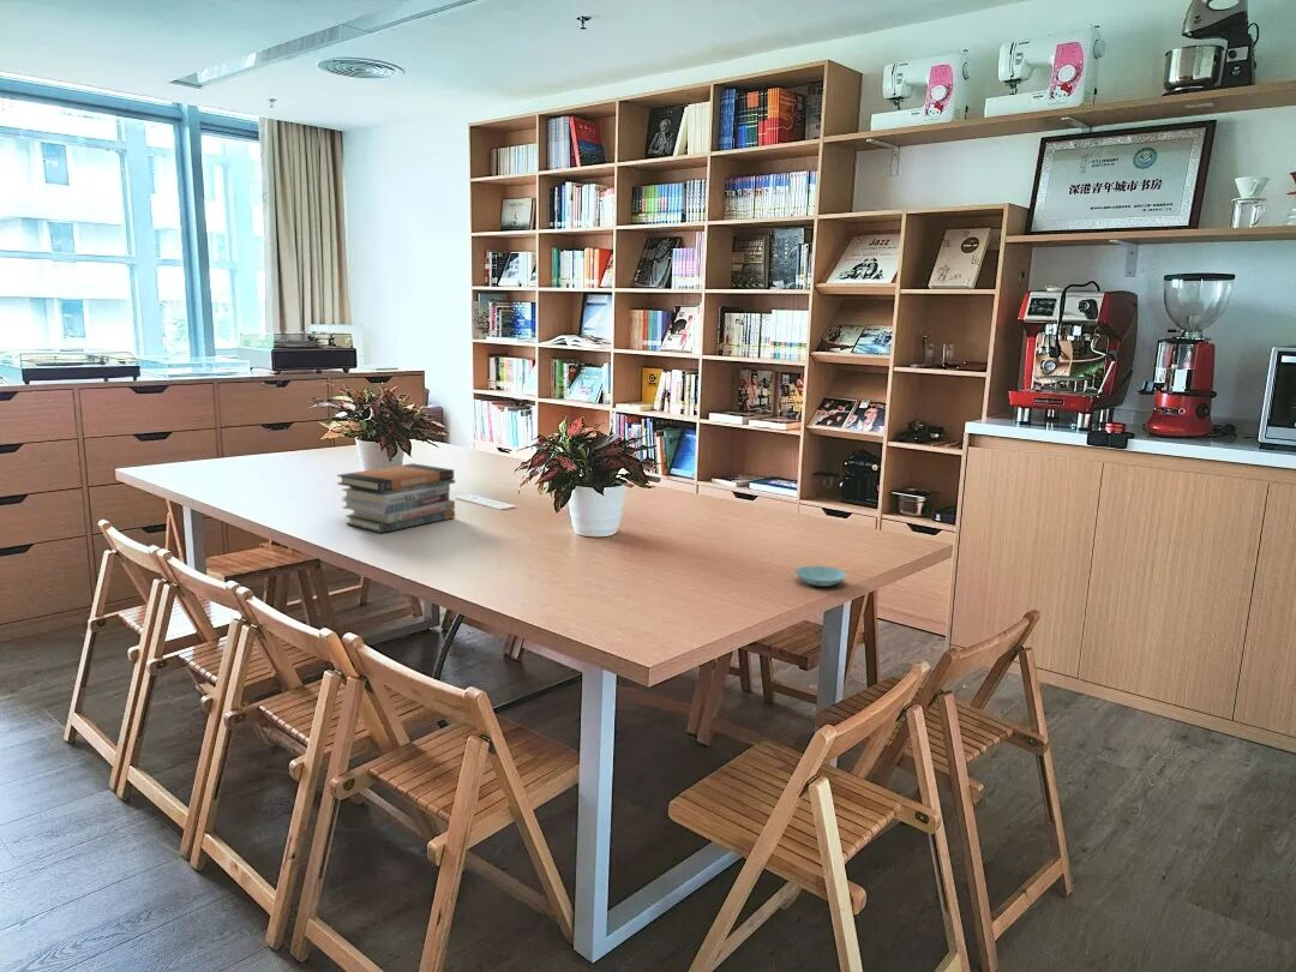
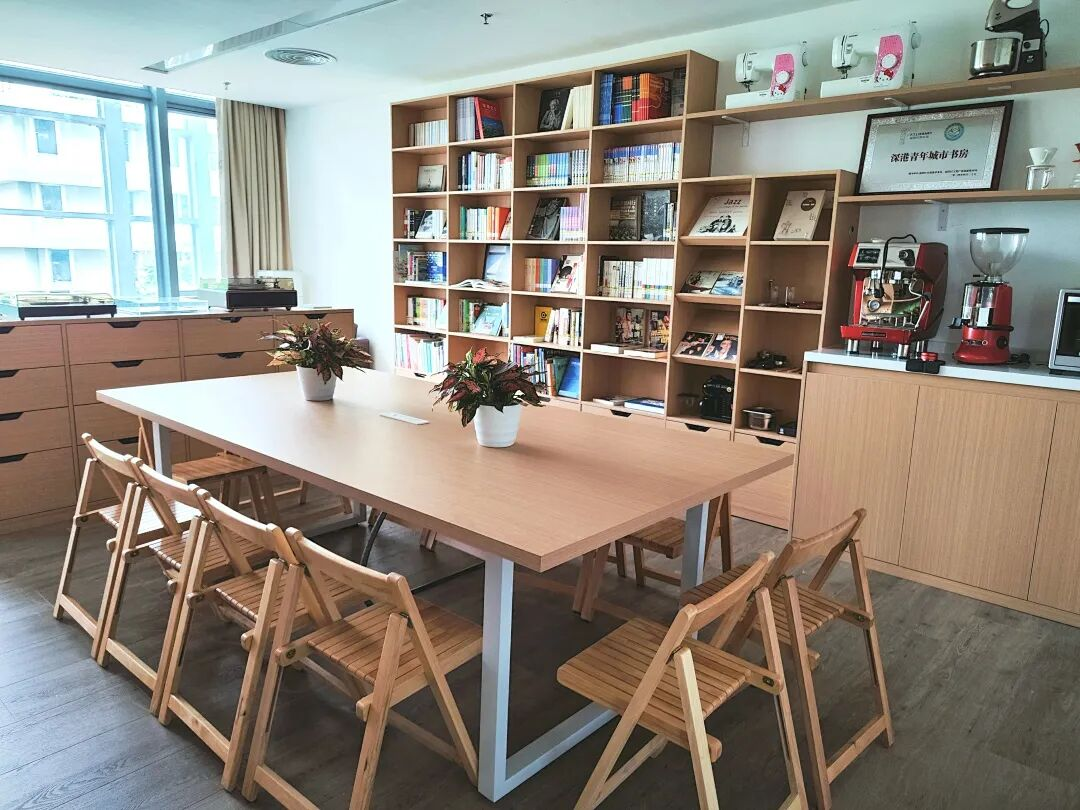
- book stack [336,462,456,534]
- saucer [793,565,848,588]
